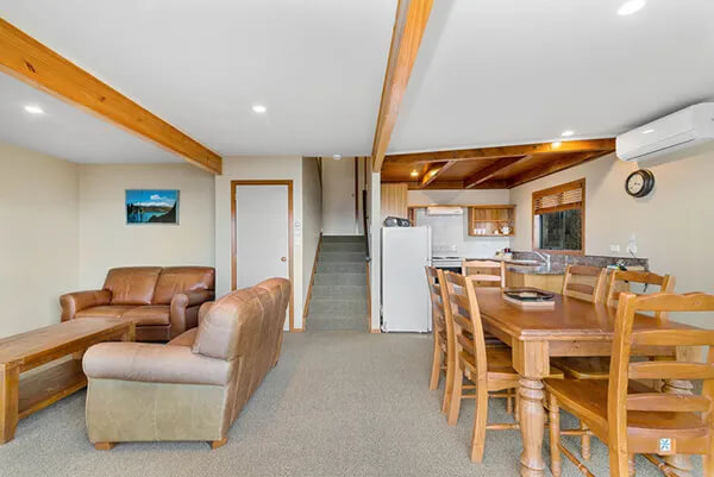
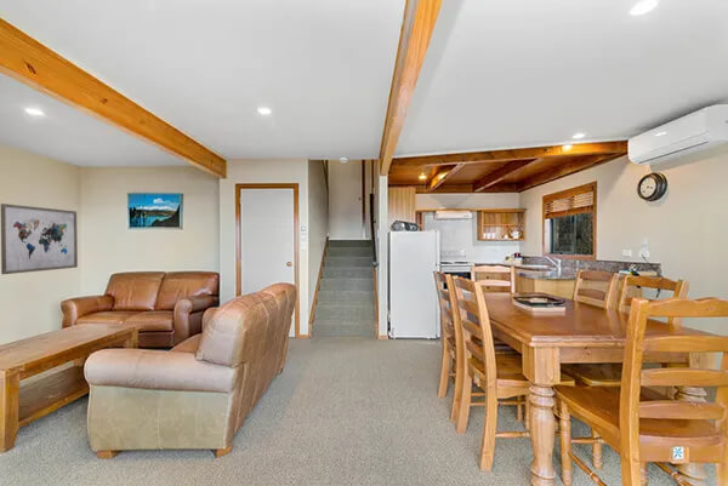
+ wall art [0,202,79,275]
